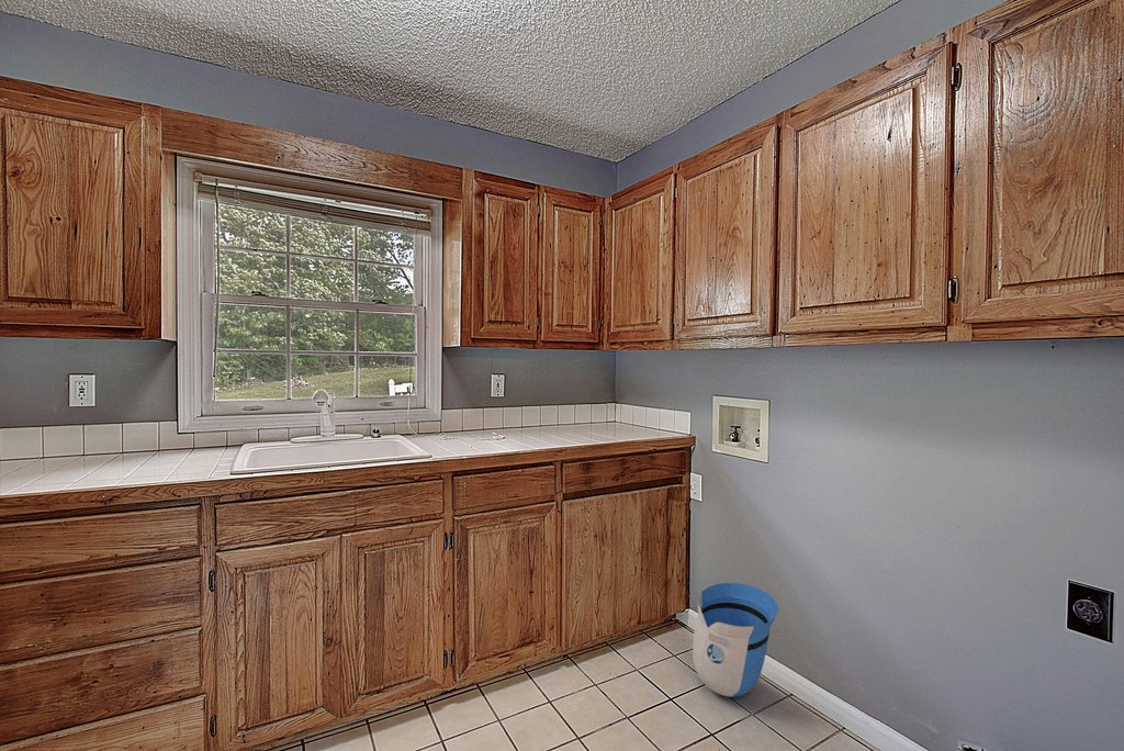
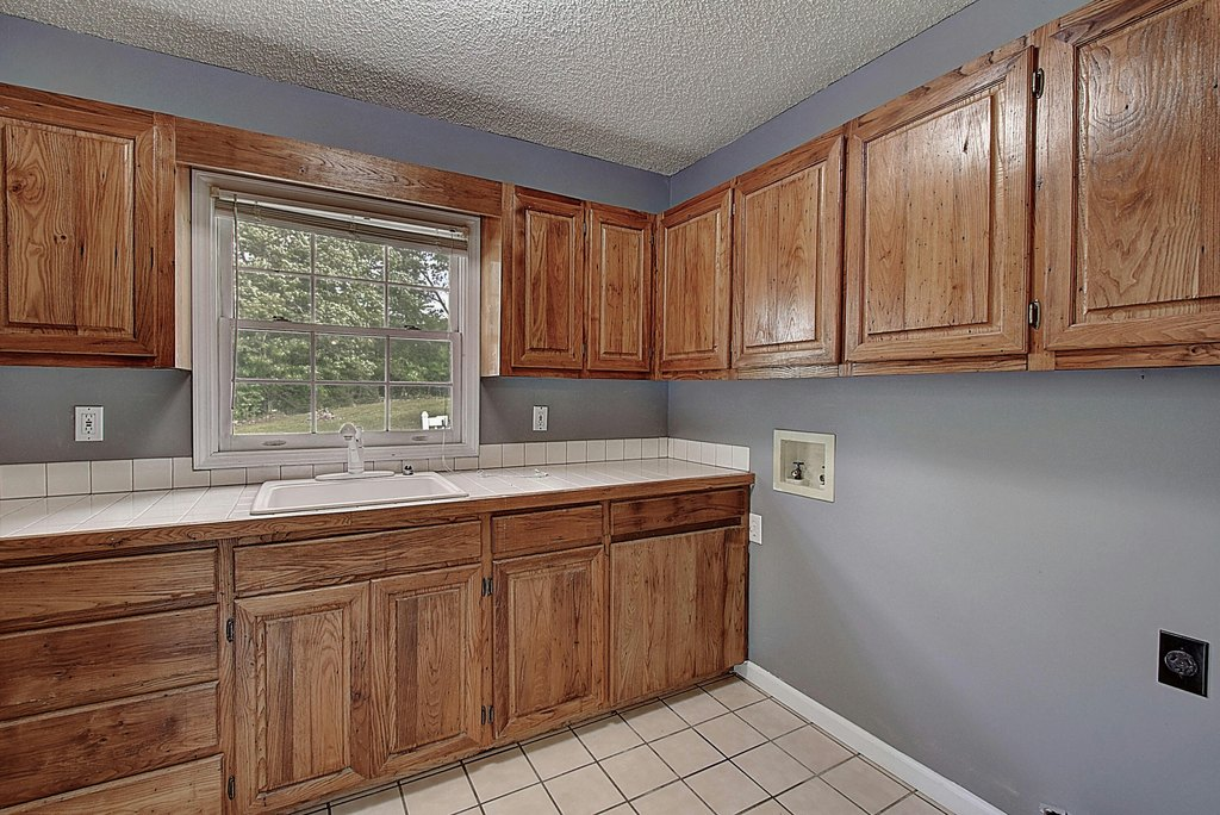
- sun visor [692,582,779,698]
